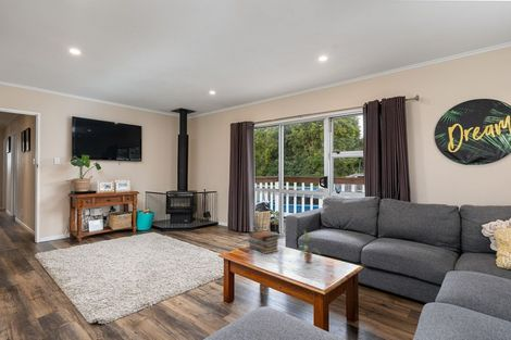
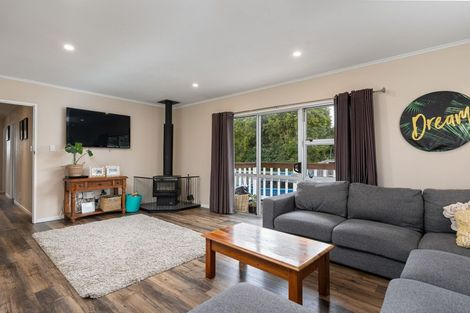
- potted plant [298,229,322,264]
- book stack [247,229,281,255]
